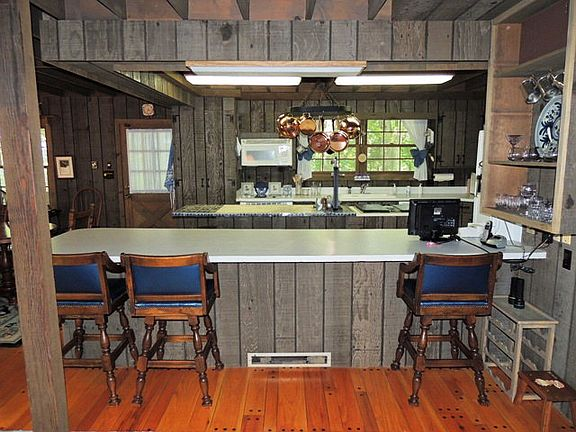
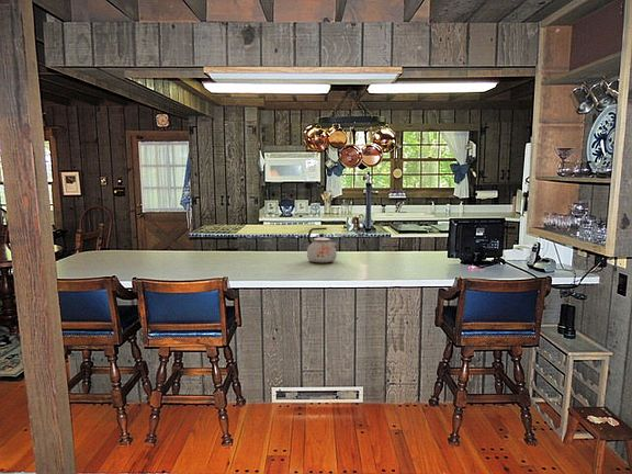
+ kettle [306,226,338,263]
